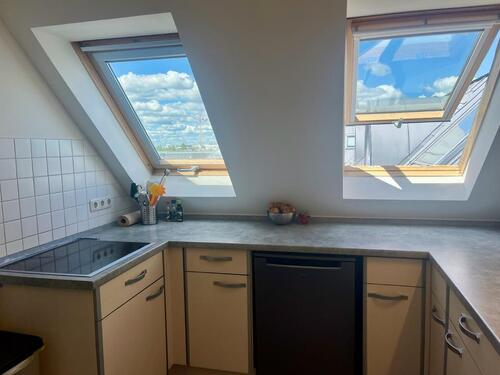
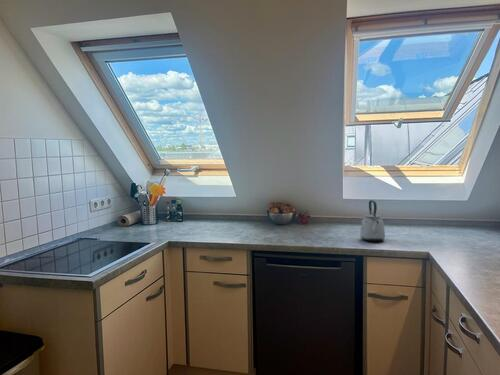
+ kettle [359,199,386,243]
